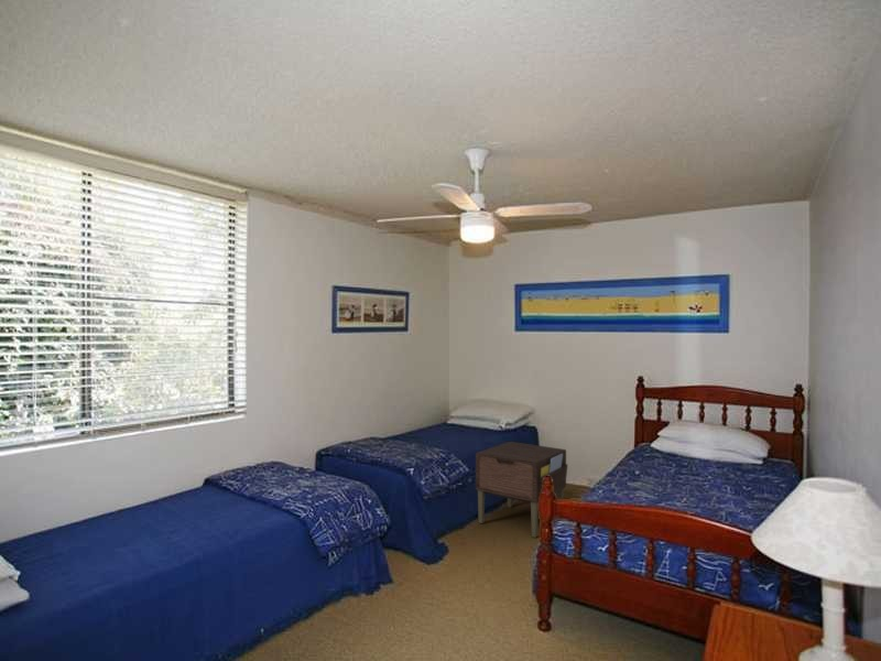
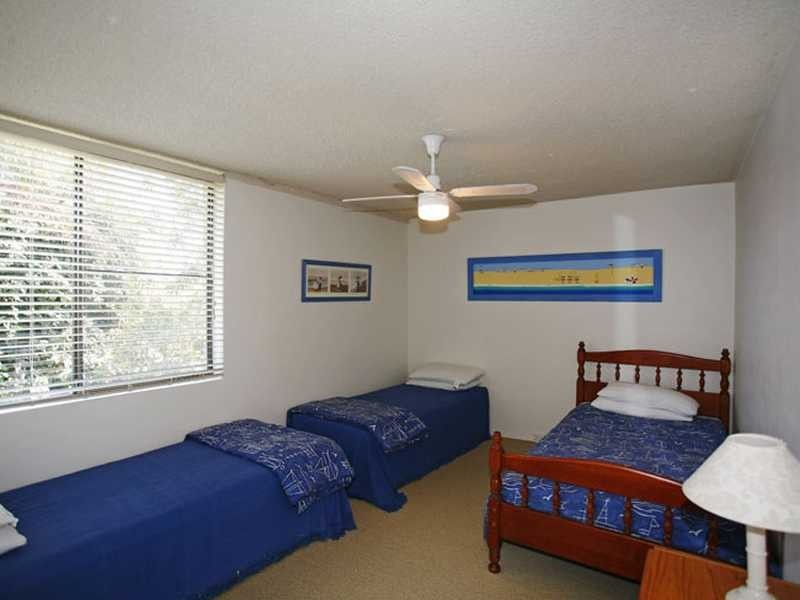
- nightstand [475,441,568,539]
